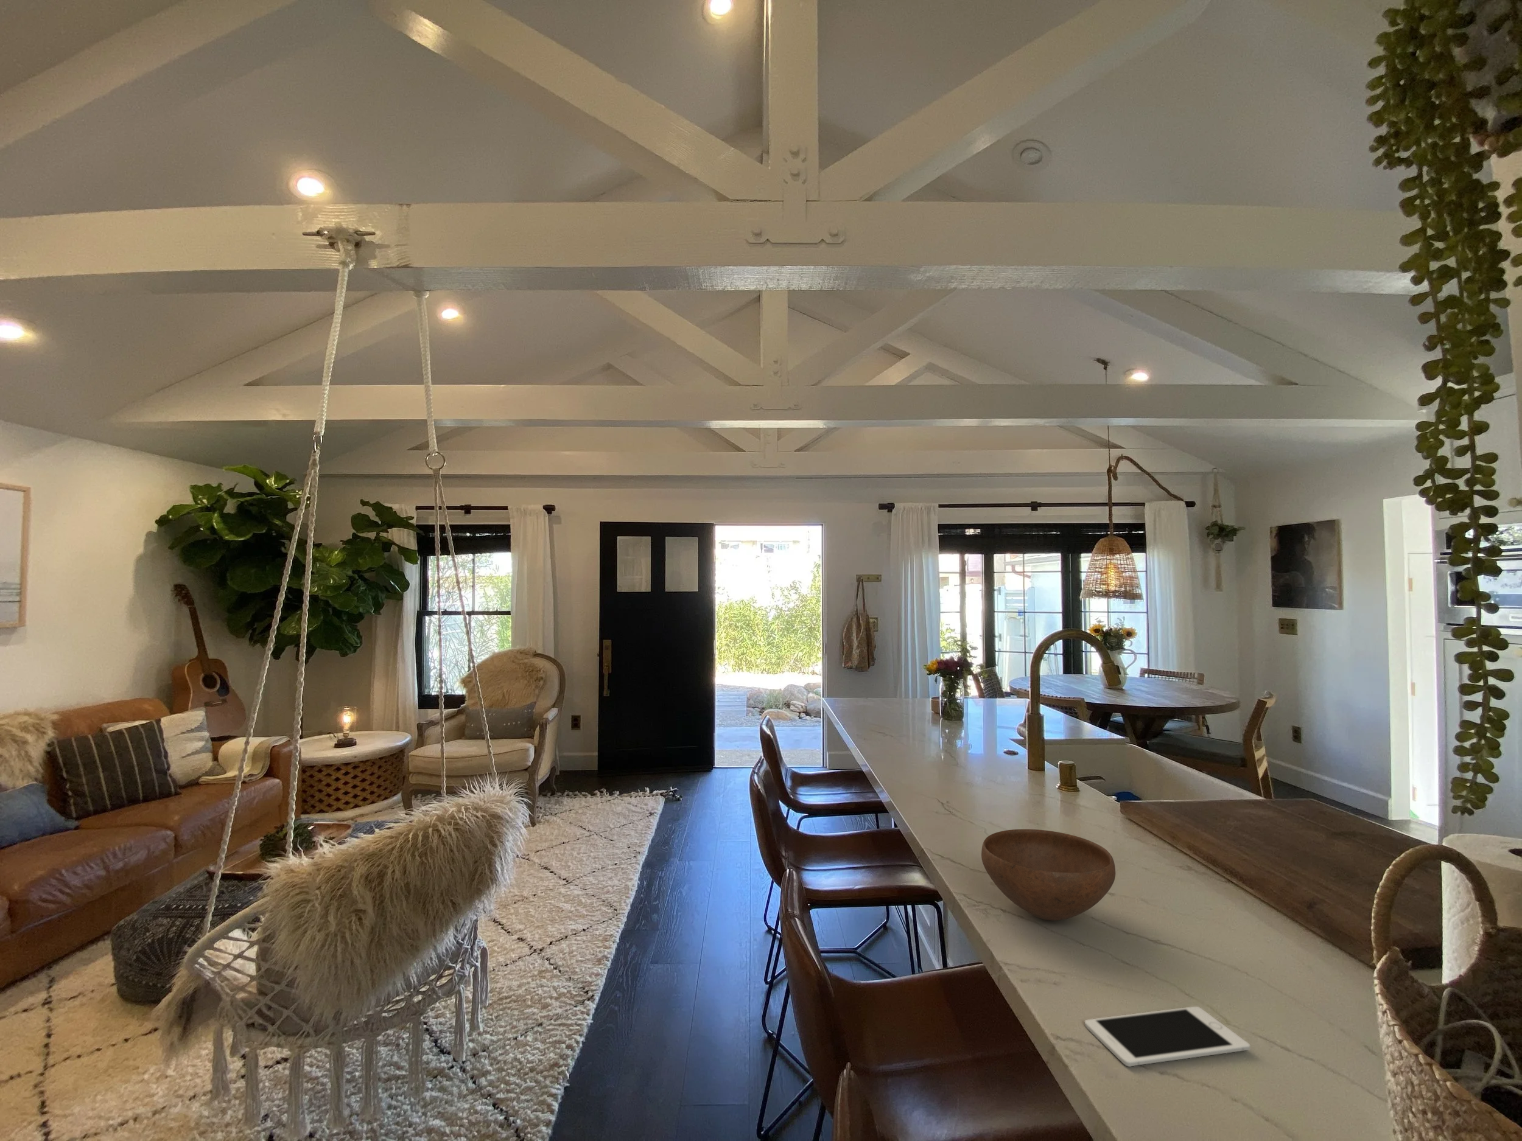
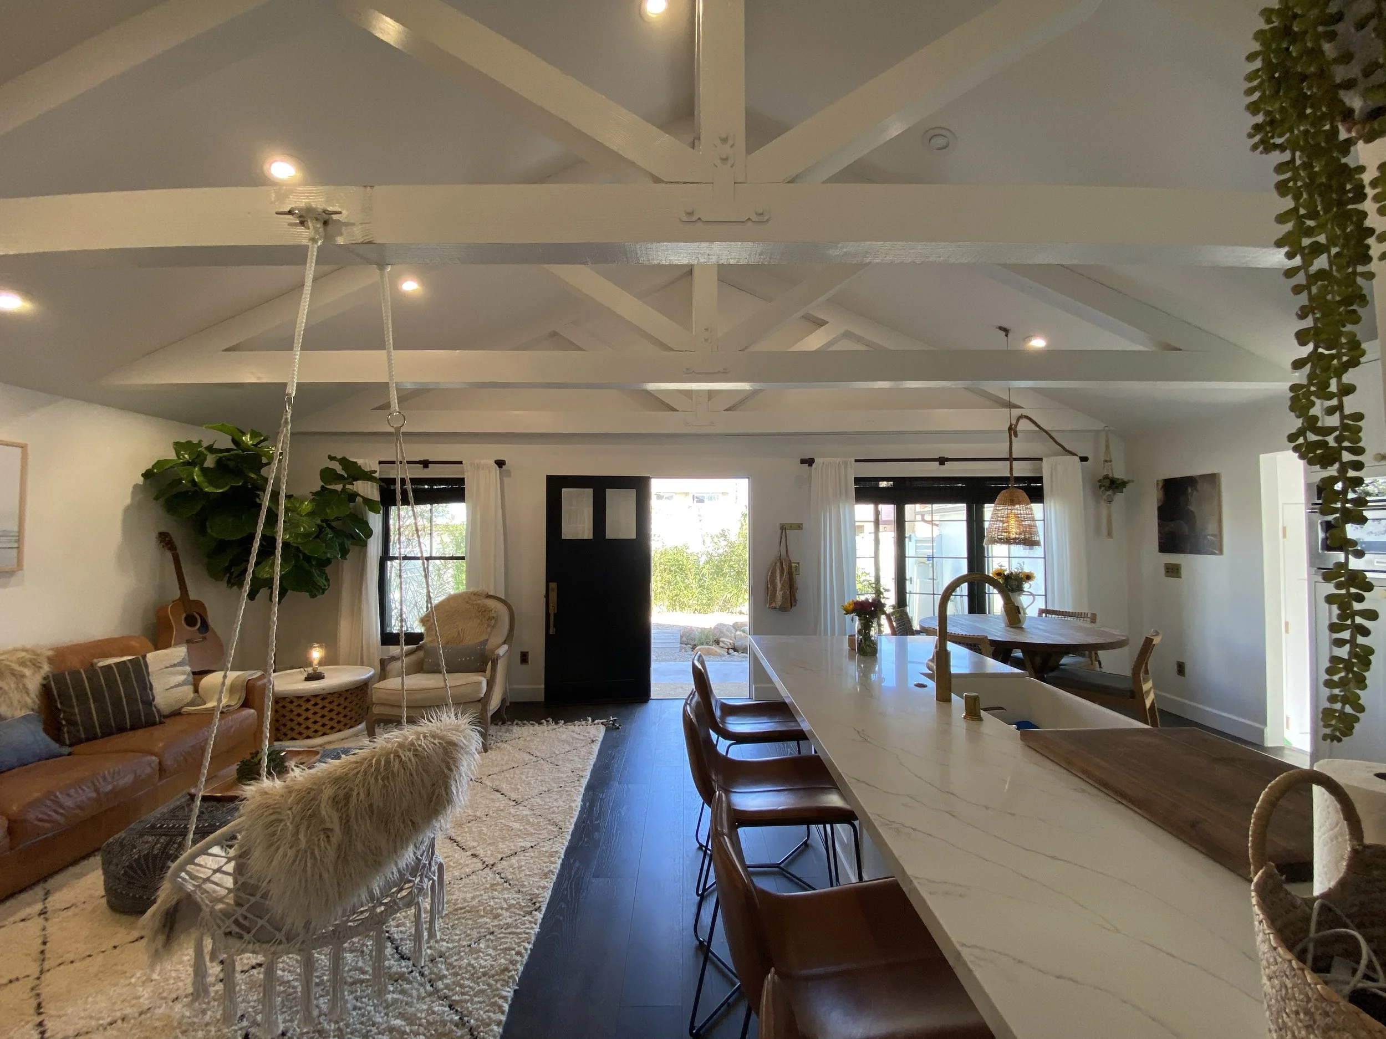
- bowl [980,829,1116,922]
- cell phone [1085,1006,1250,1068]
